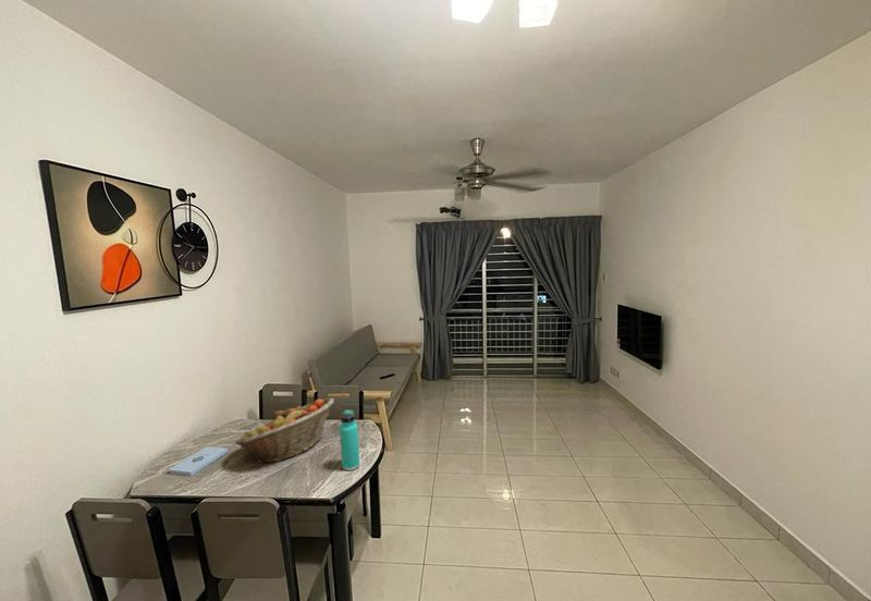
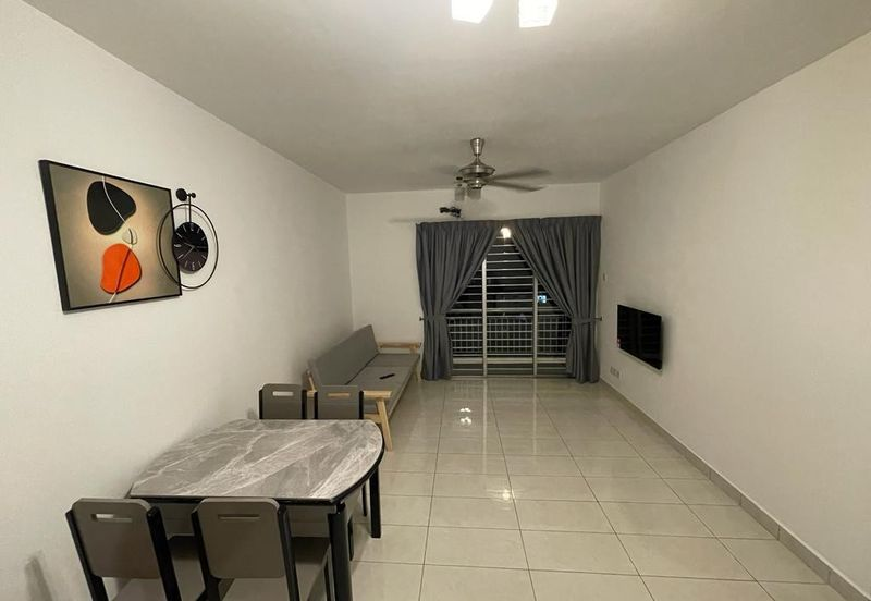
- notepad [169,445,230,477]
- thermos bottle [339,408,360,471]
- fruit basket [234,397,335,465]
